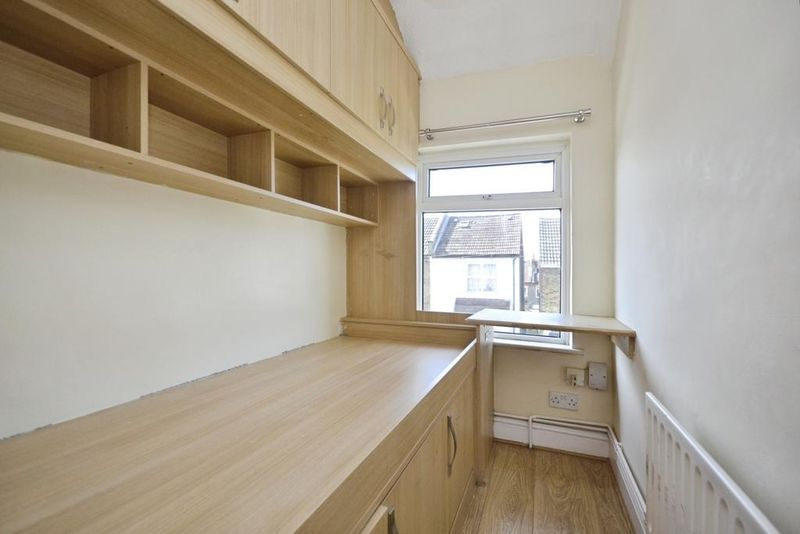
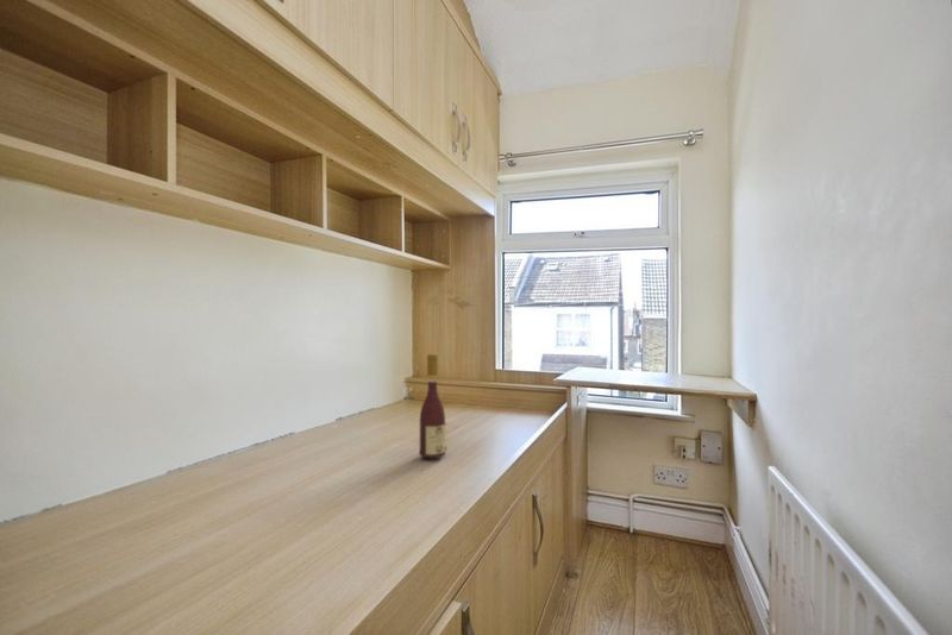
+ wine bottle [419,353,447,459]
